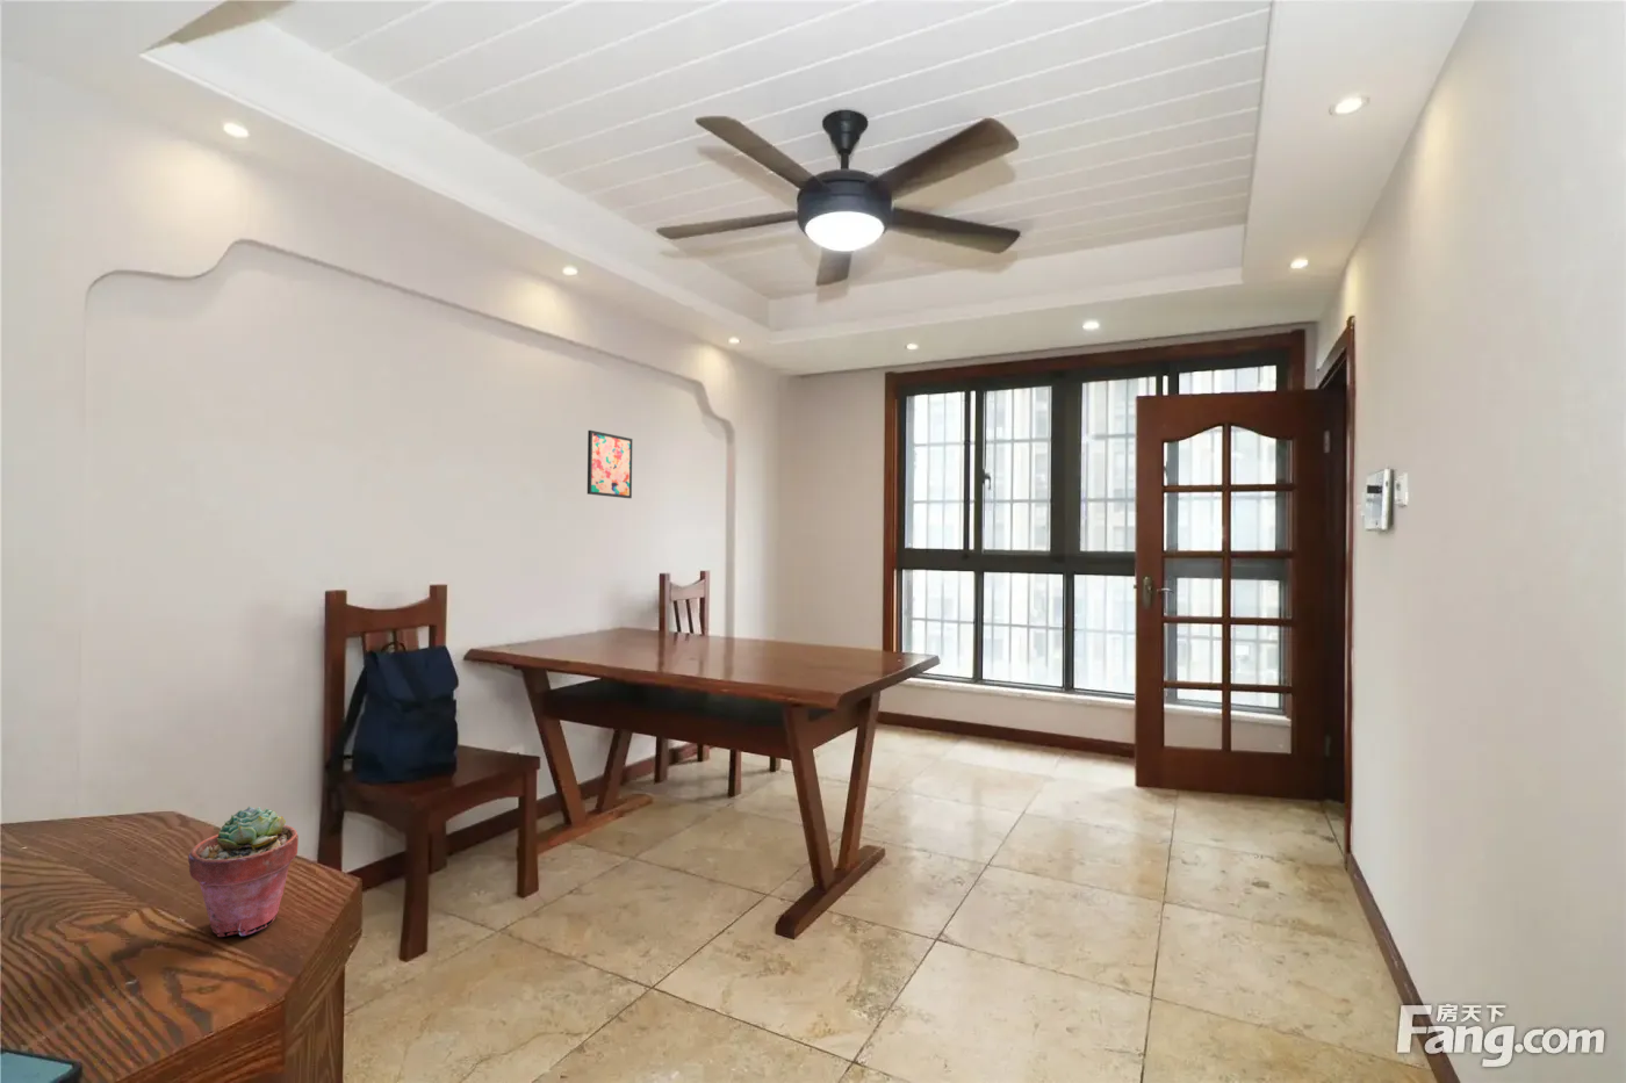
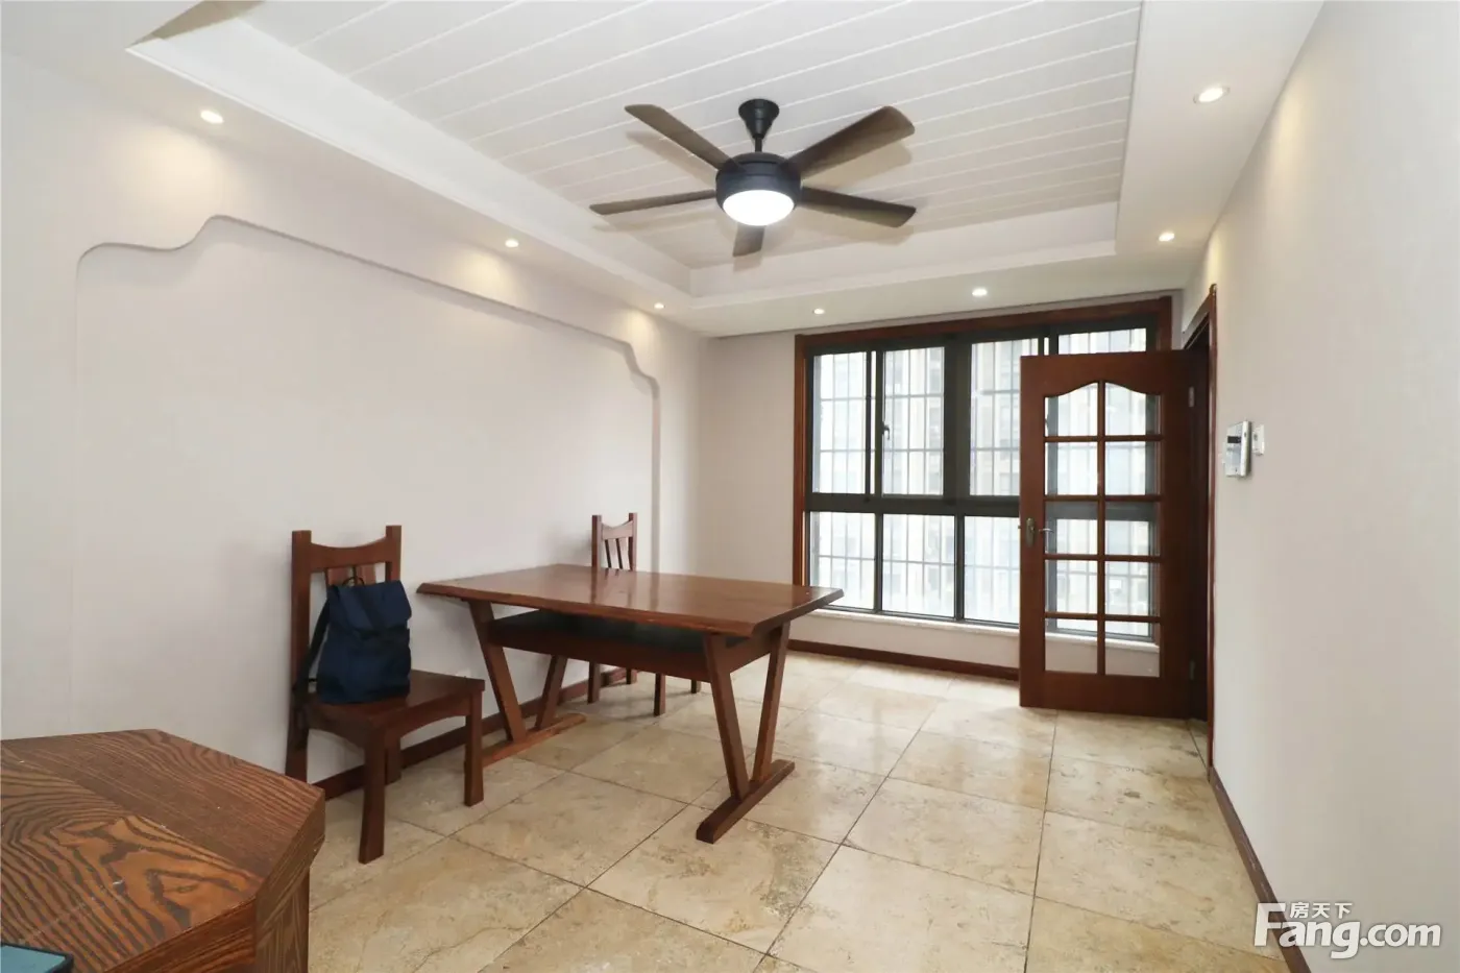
- potted succulent [187,805,300,938]
- wall art [586,429,633,499]
